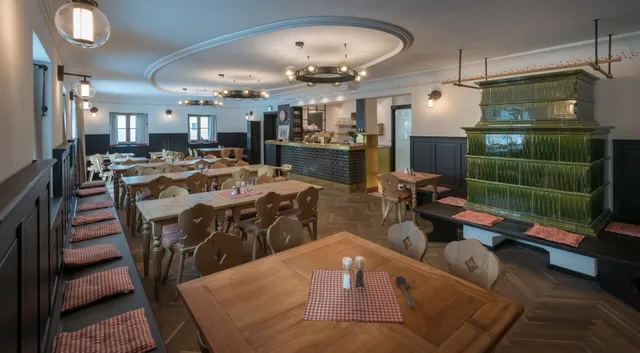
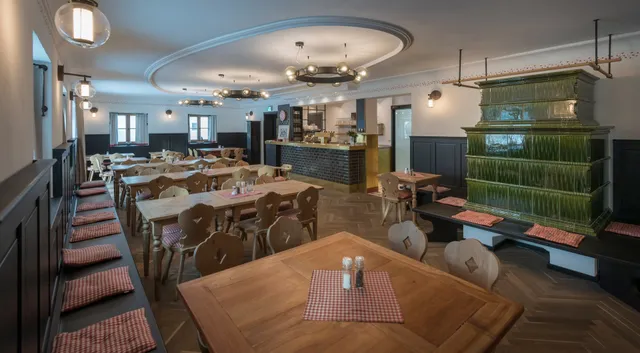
- stirrer [395,275,415,308]
